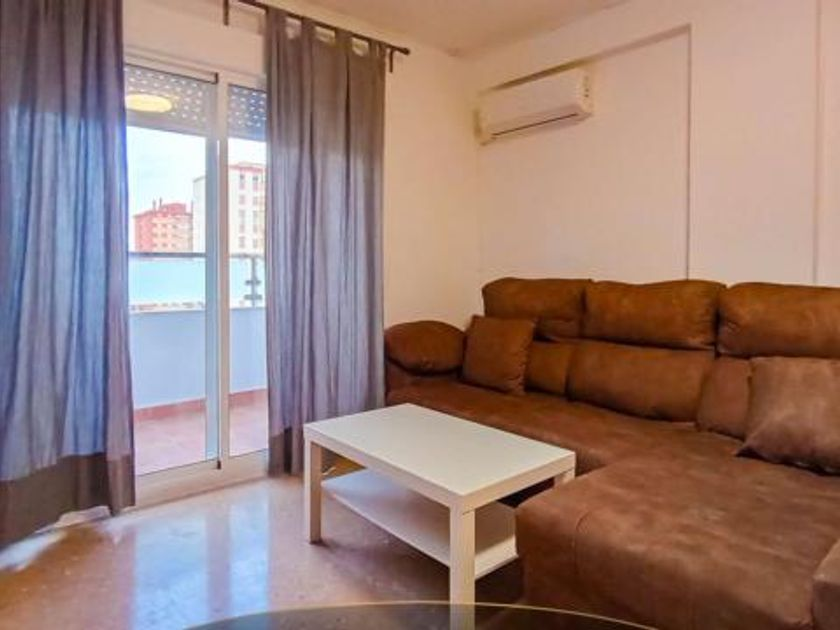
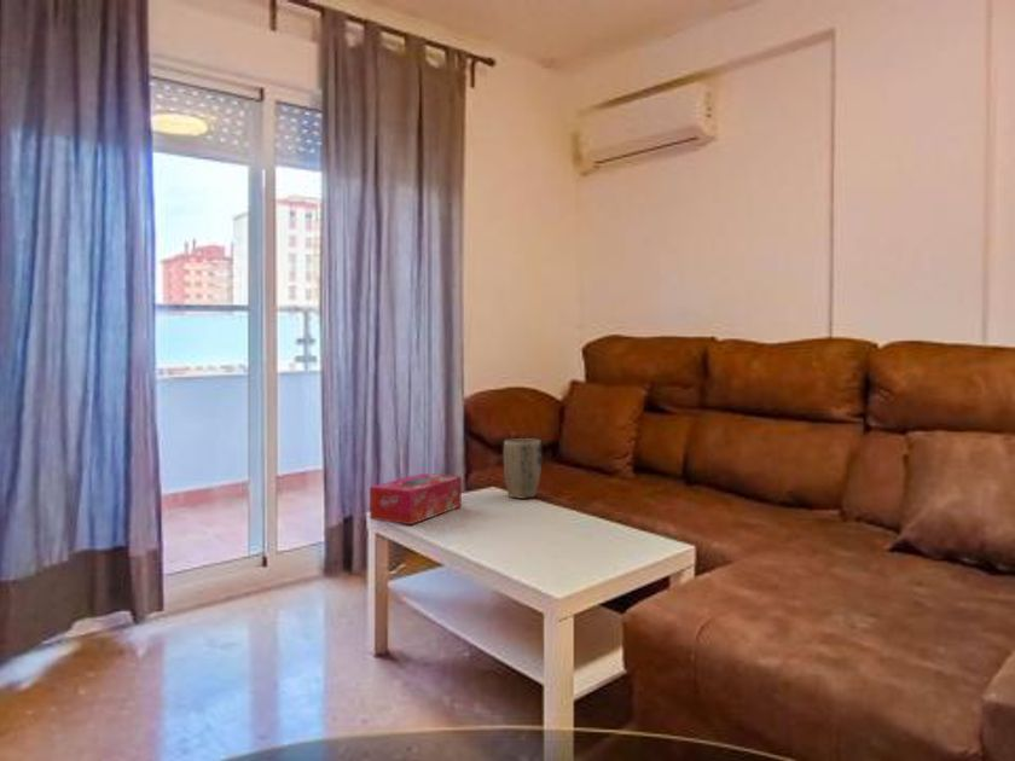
+ plant pot [503,437,543,500]
+ tissue box [369,472,463,525]
